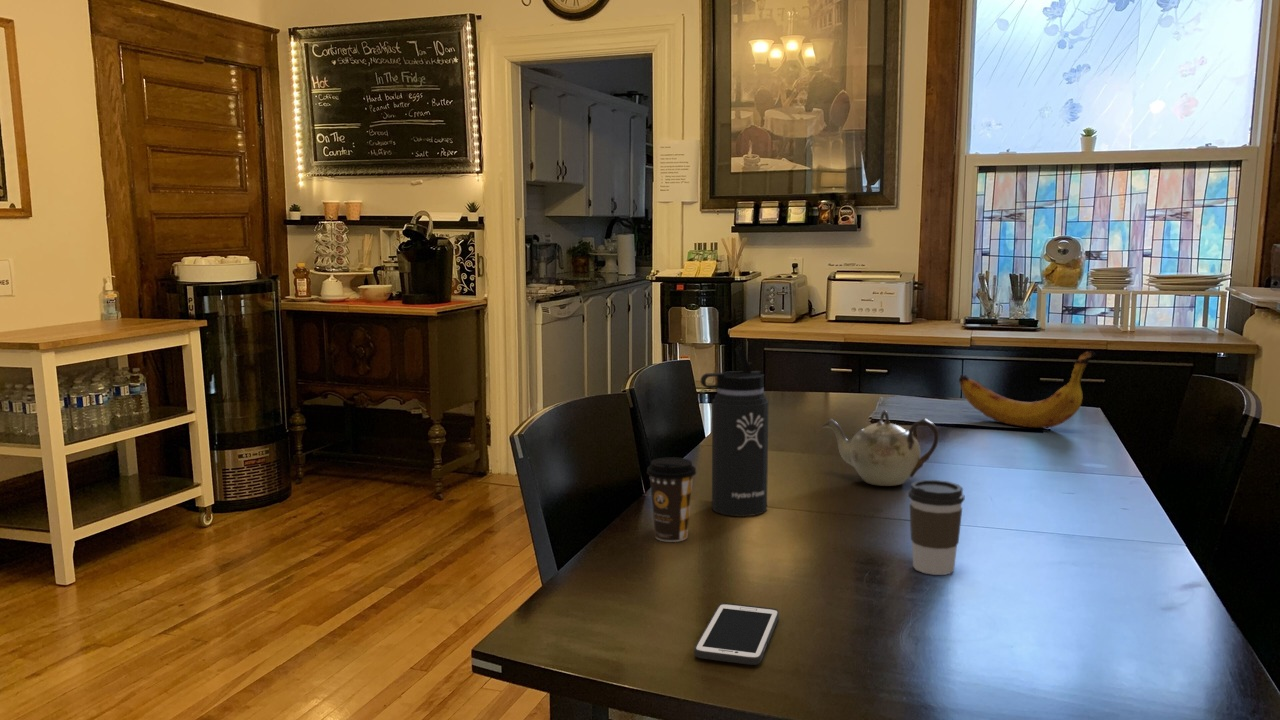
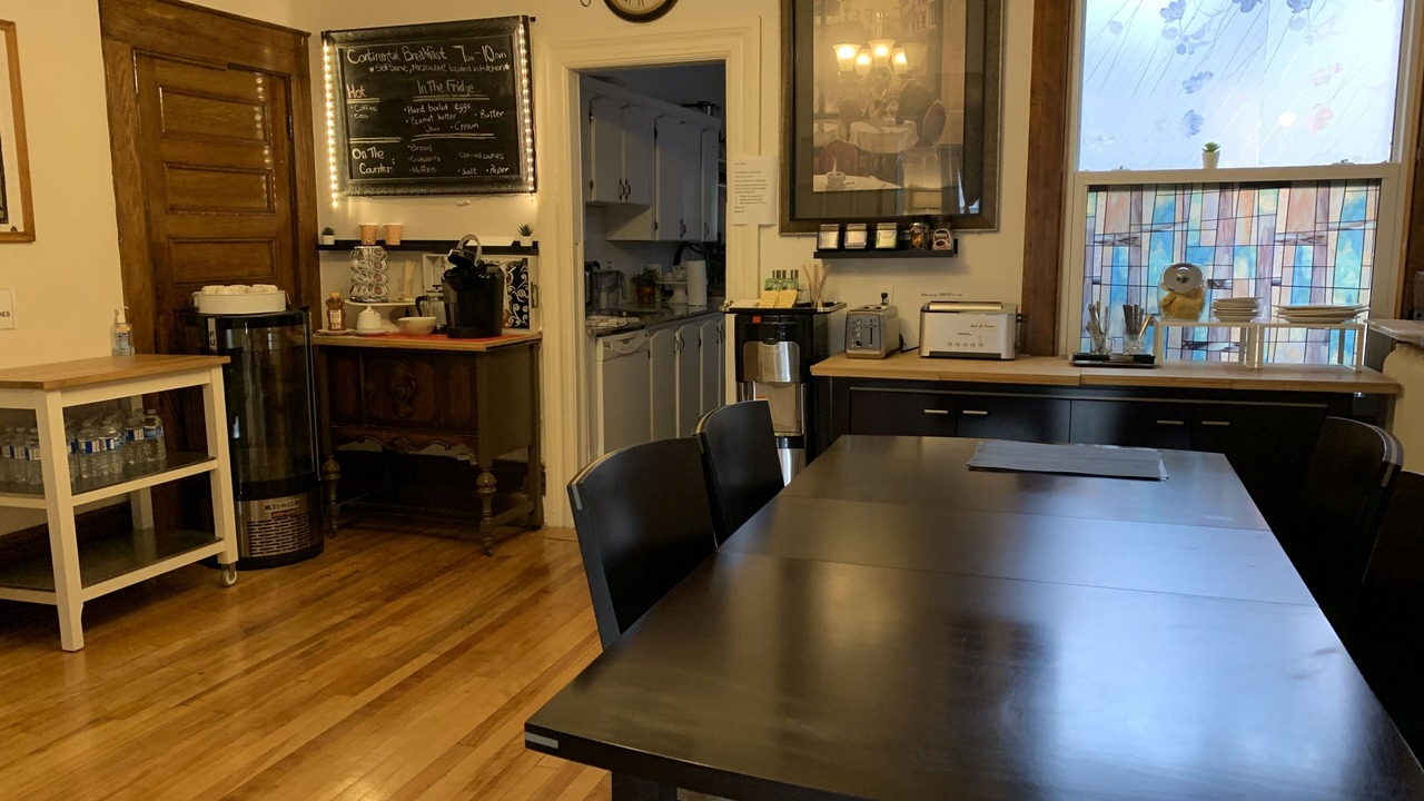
- cell phone [693,602,780,666]
- coffee cup [907,479,965,576]
- coffee cup [646,456,697,543]
- thermos bottle [700,346,769,517]
- teapot [822,409,940,487]
- banana [958,349,1097,429]
